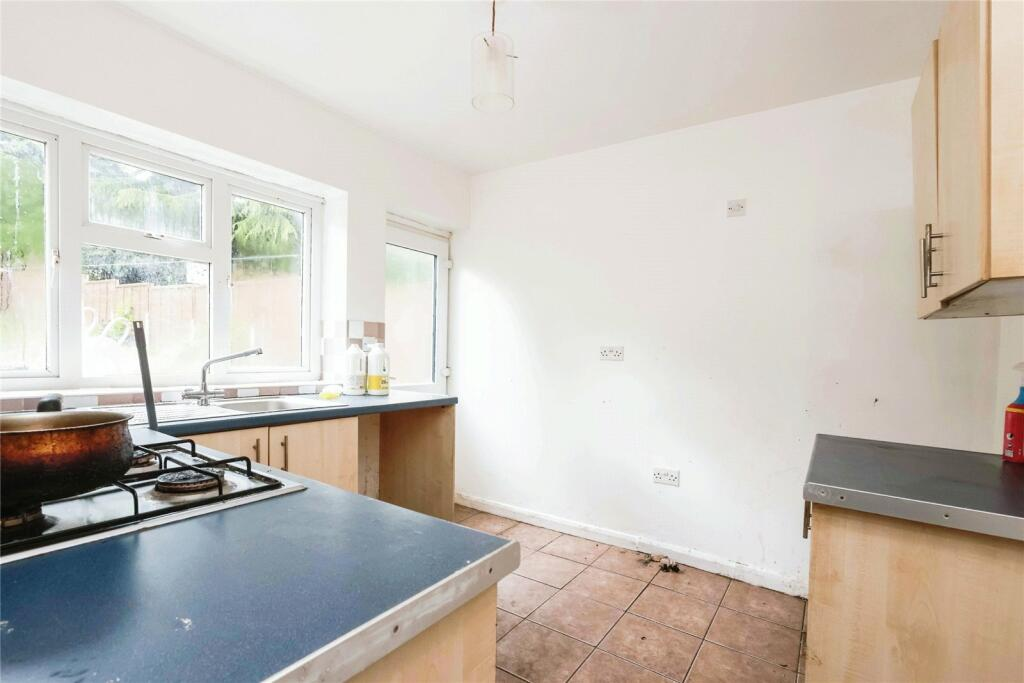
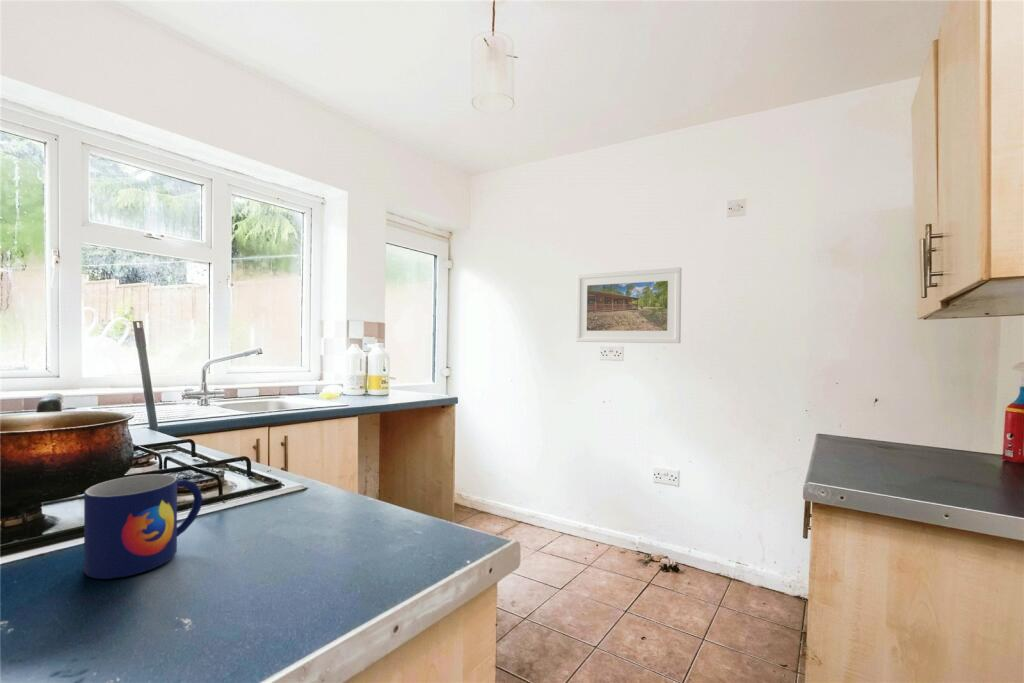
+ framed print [575,266,682,344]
+ mug [83,473,203,580]
